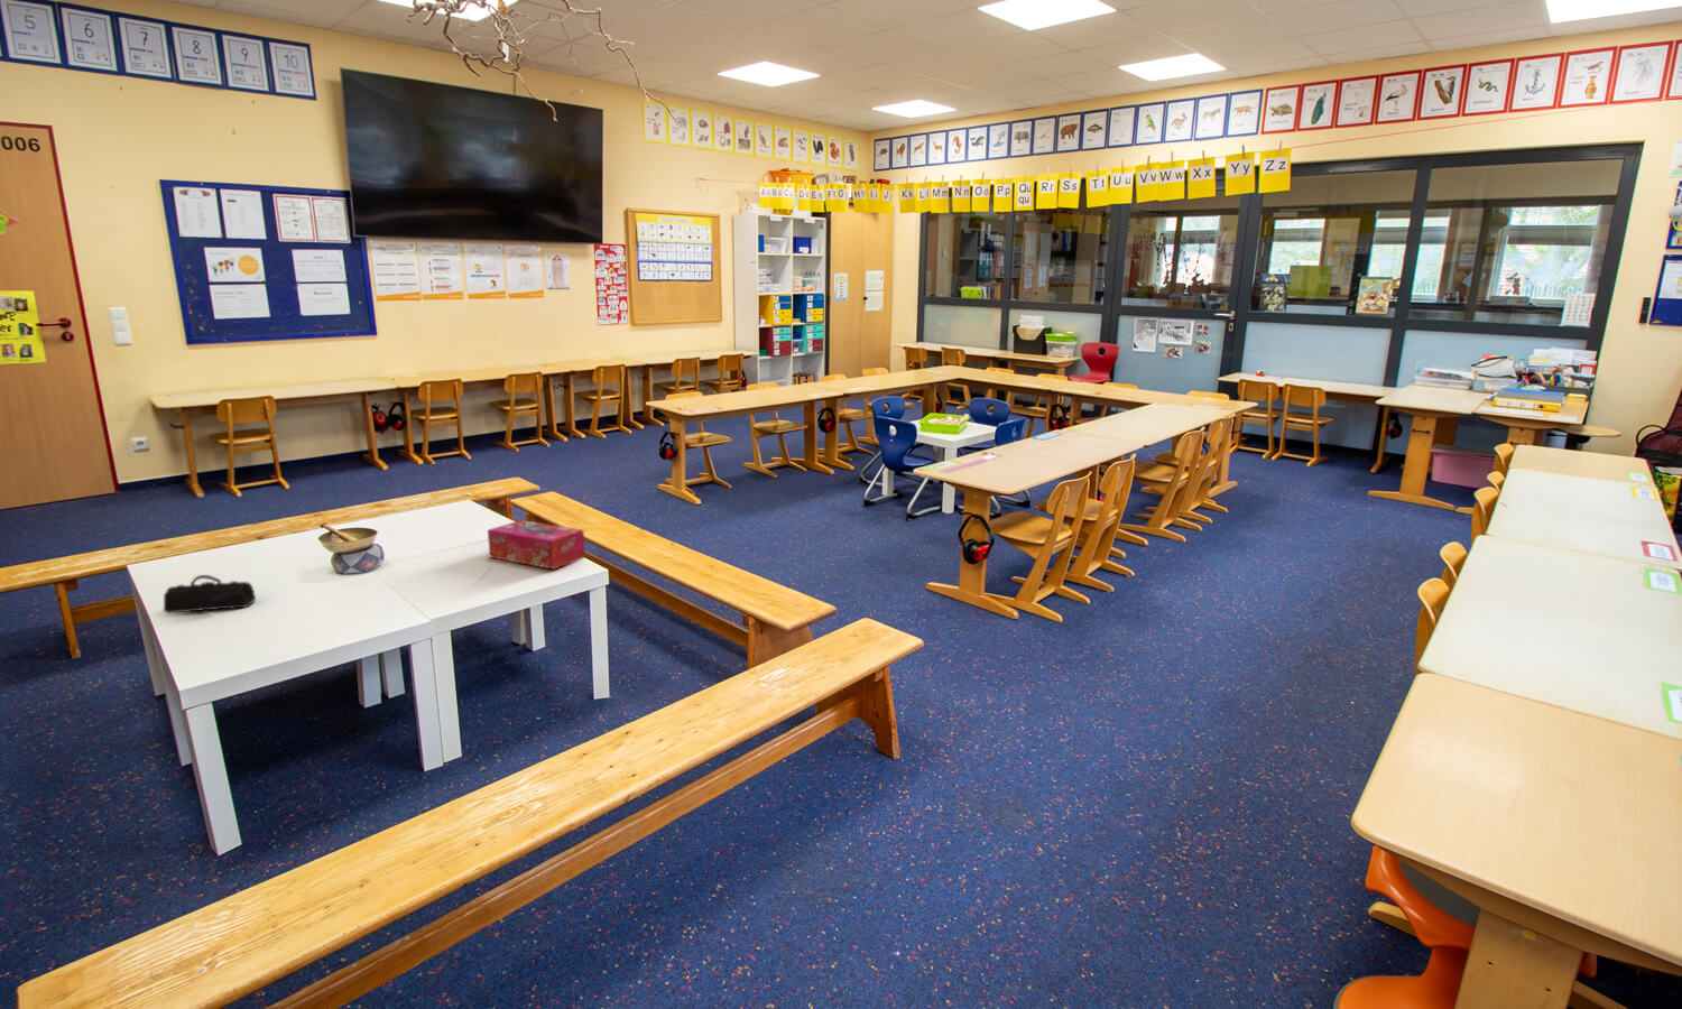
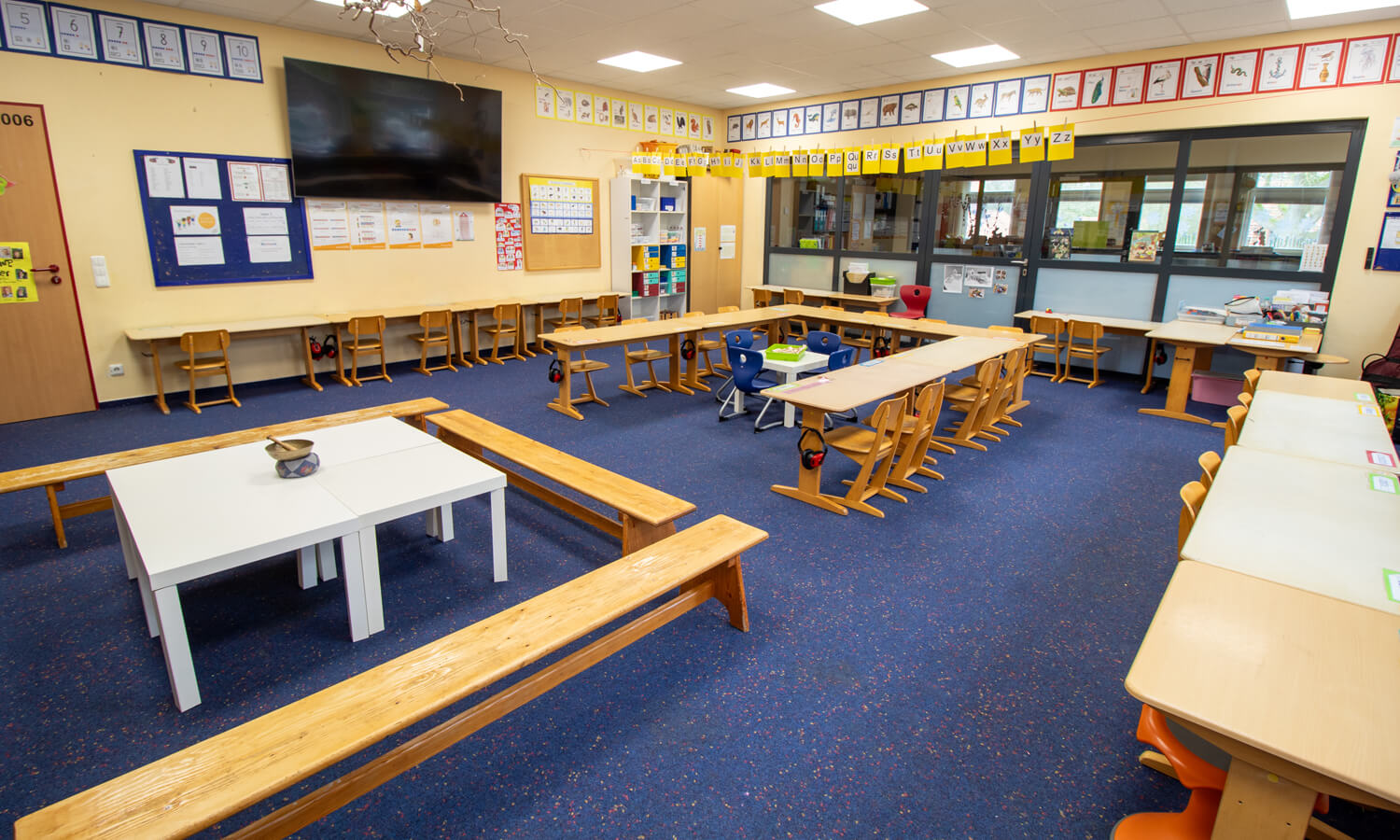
- tissue box [487,519,586,571]
- pencil case [162,574,257,614]
